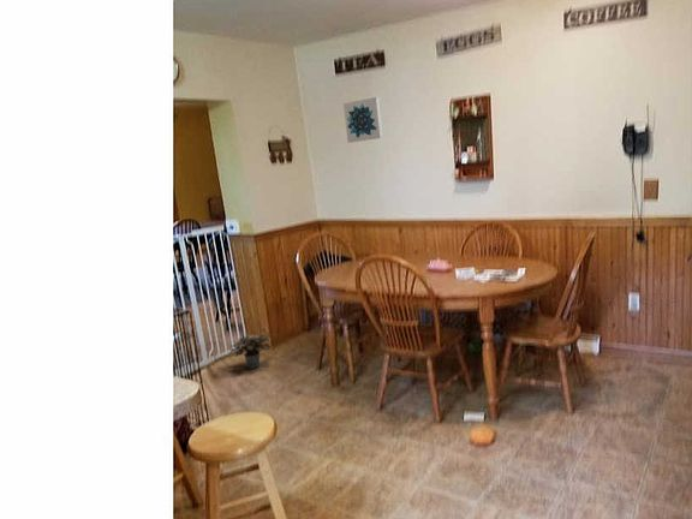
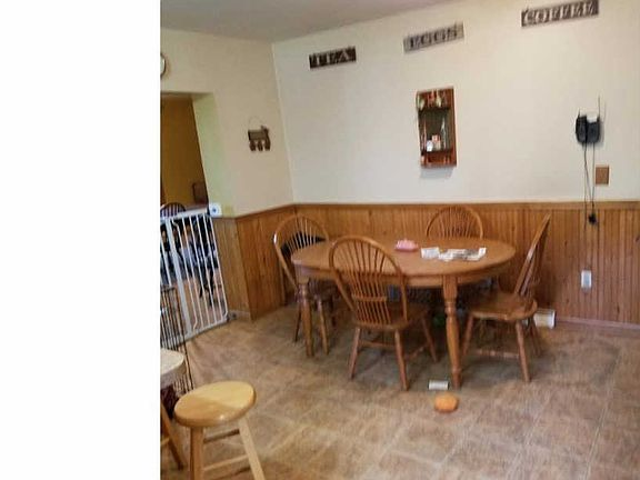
- potted plant [228,334,272,370]
- wall art [342,96,384,144]
